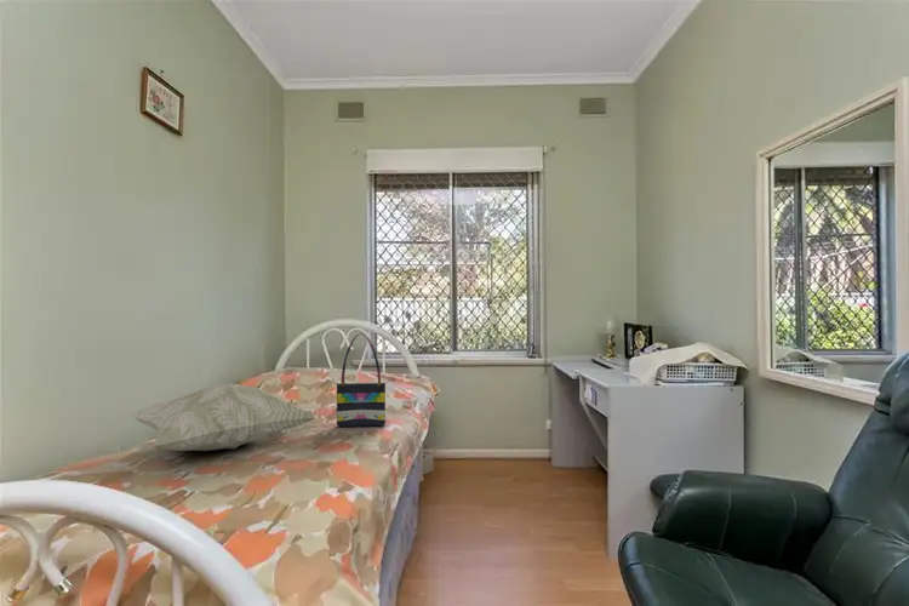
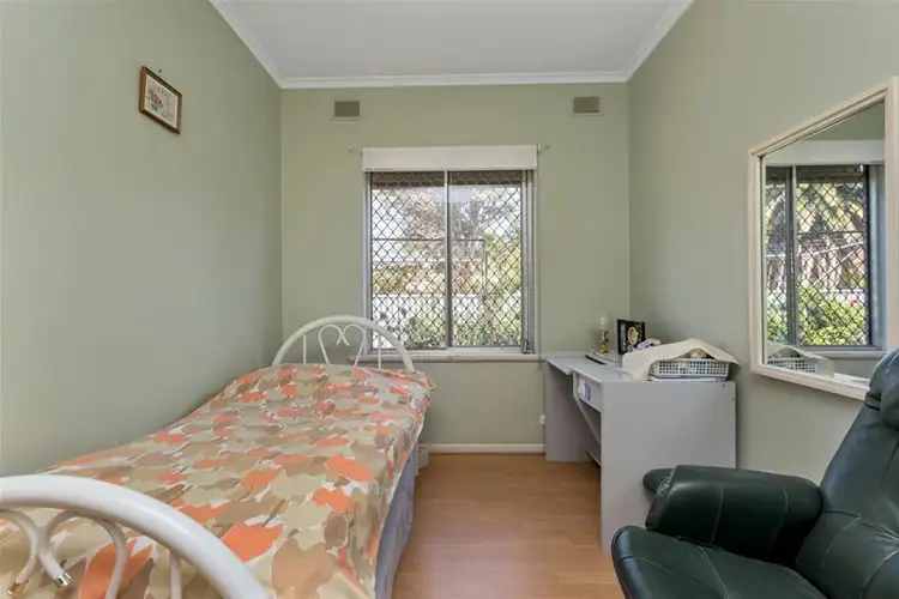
- decorative pillow [131,382,316,452]
- tote bag [333,332,387,428]
